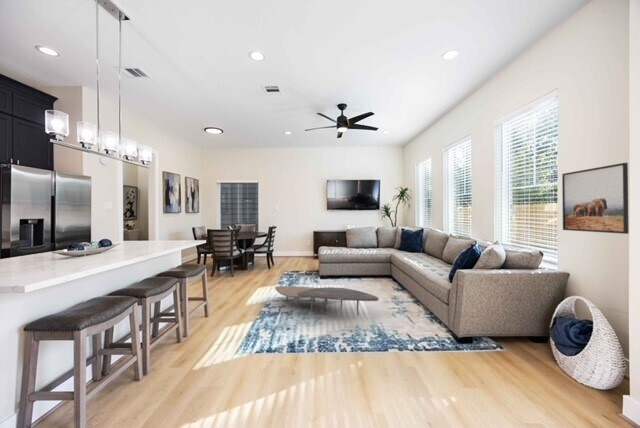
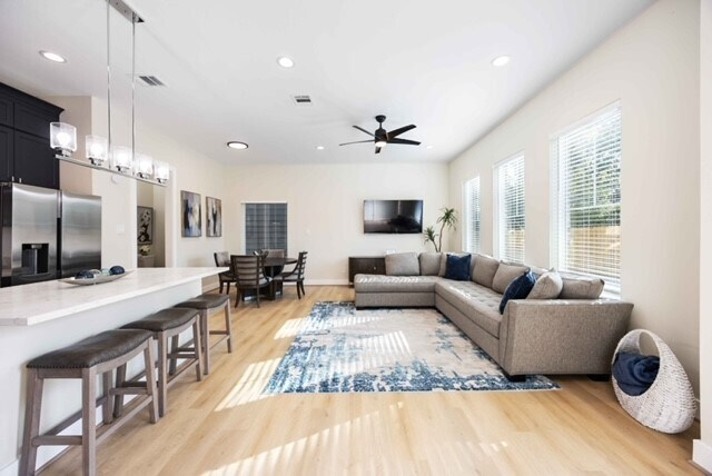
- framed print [561,162,630,235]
- coffee table [274,285,380,317]
